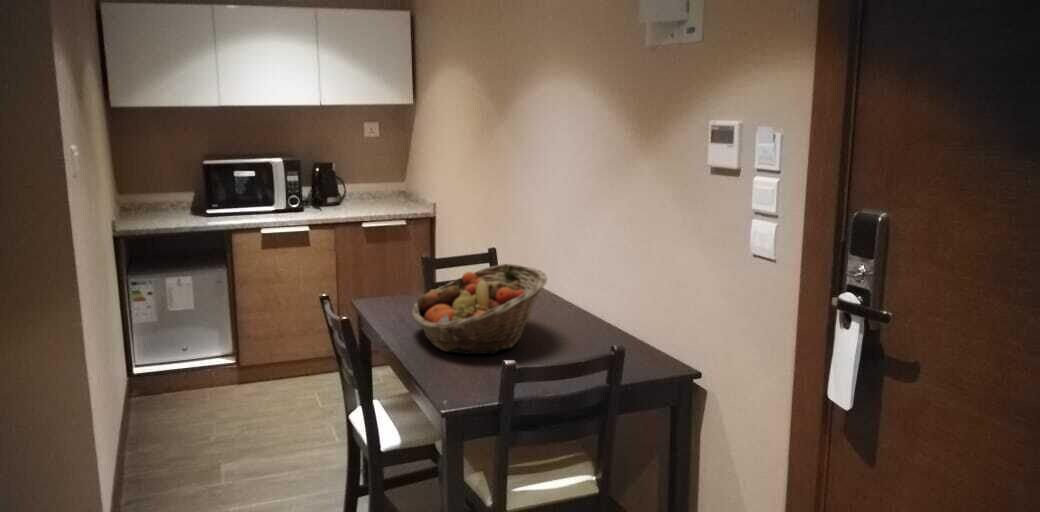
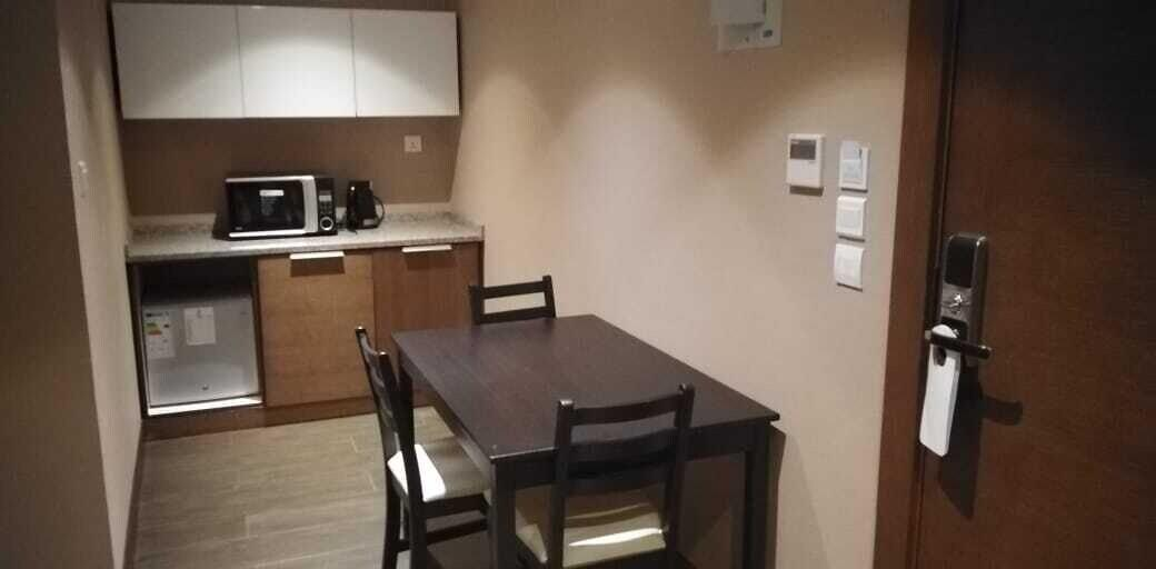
- fruit basket [411,263,548,355]
